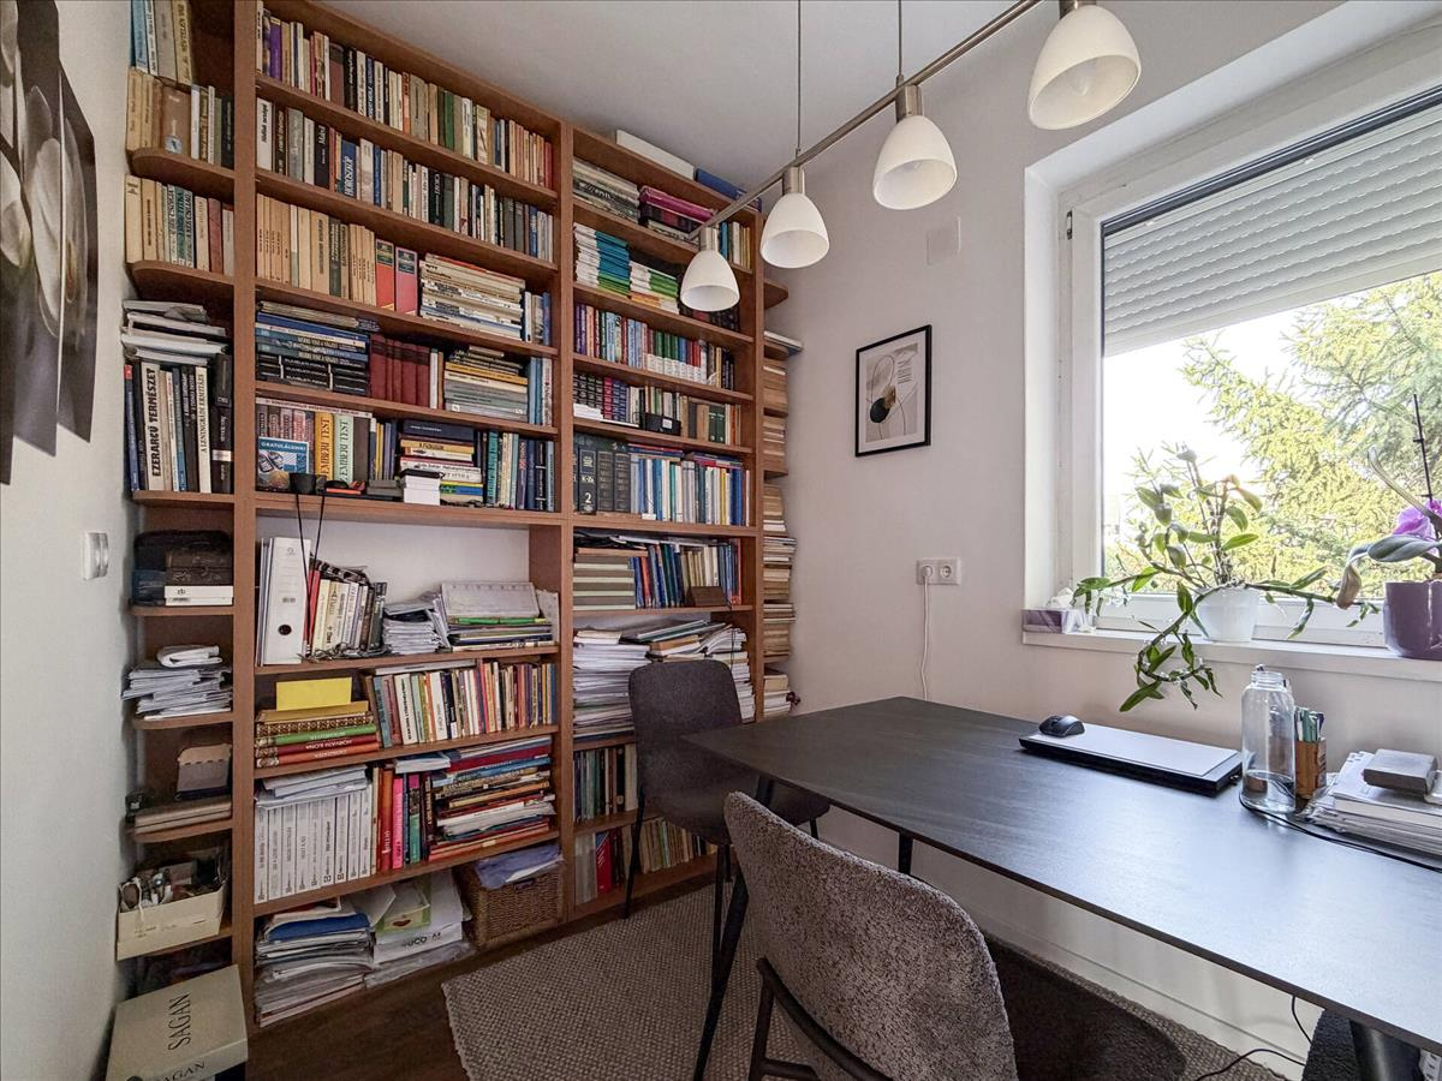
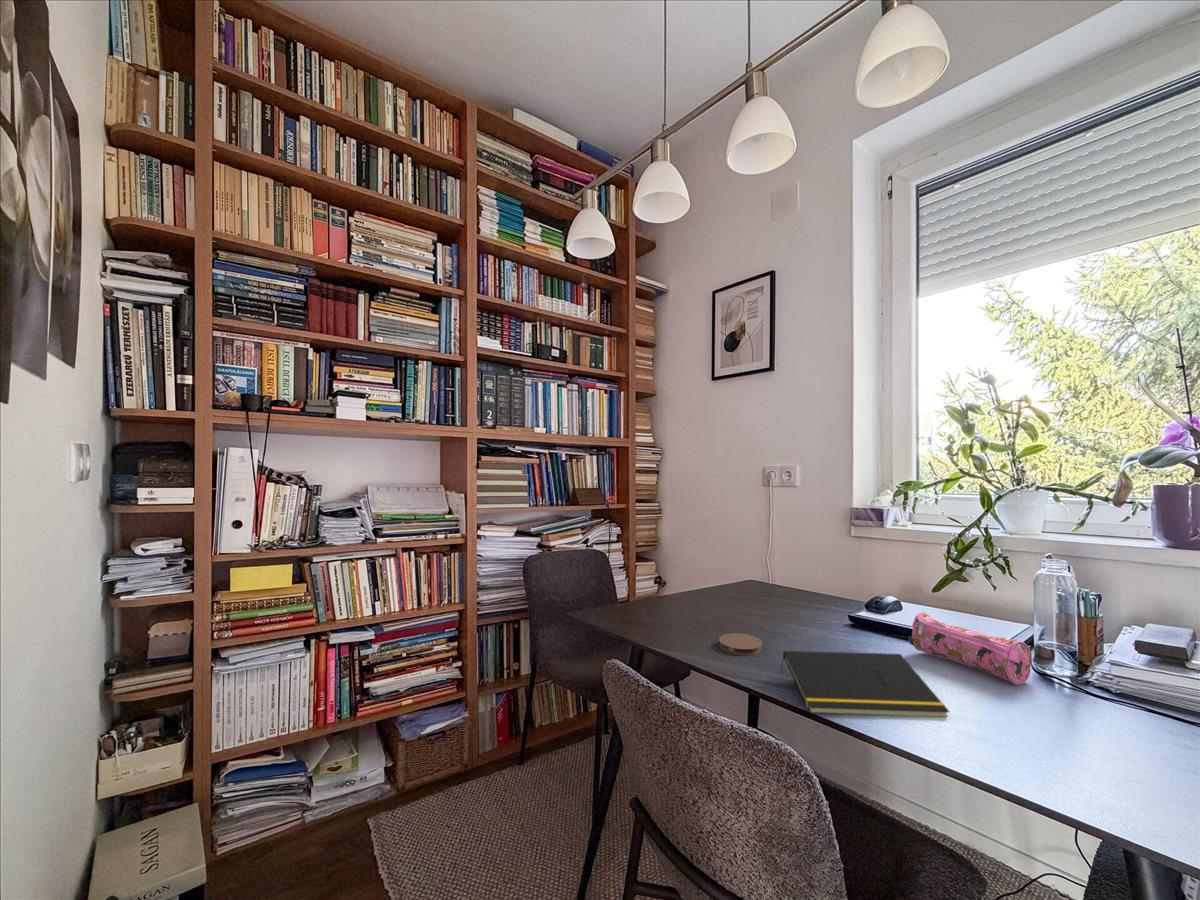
+ notepad [779,650,951,718]
+ pencil case [908,612,1033,686]
+ coaster [718,632,763,656]
